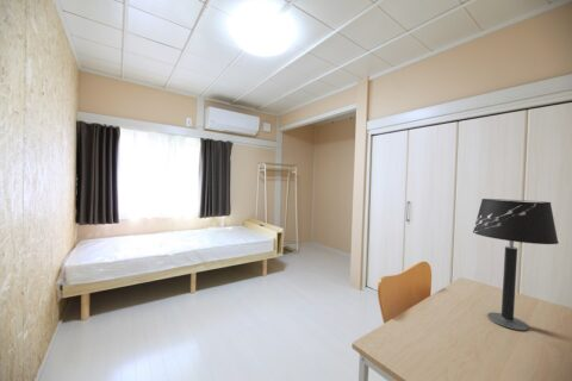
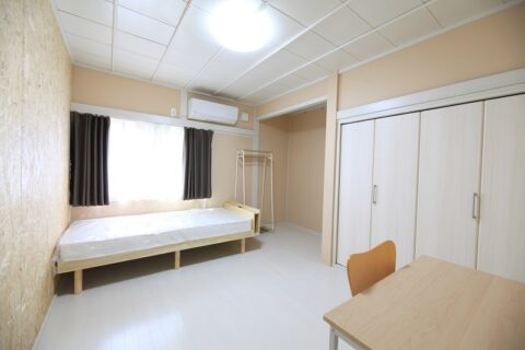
- table lamp [472,198,560,331]
